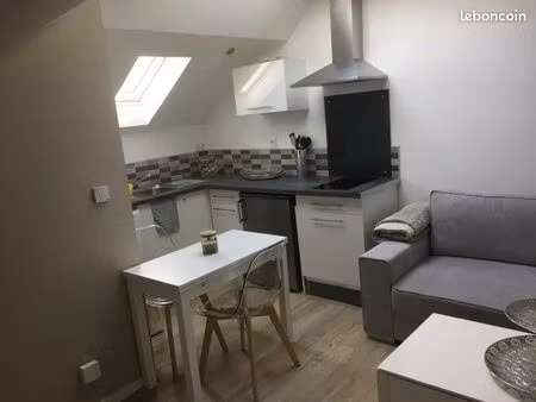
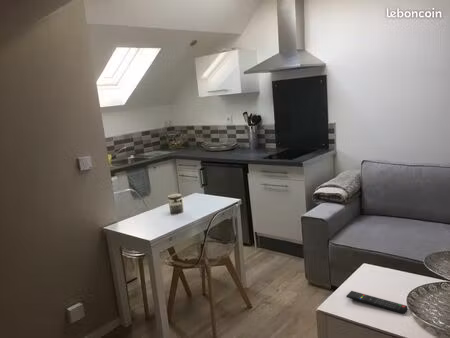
+ remote control [345,290,408,315]
